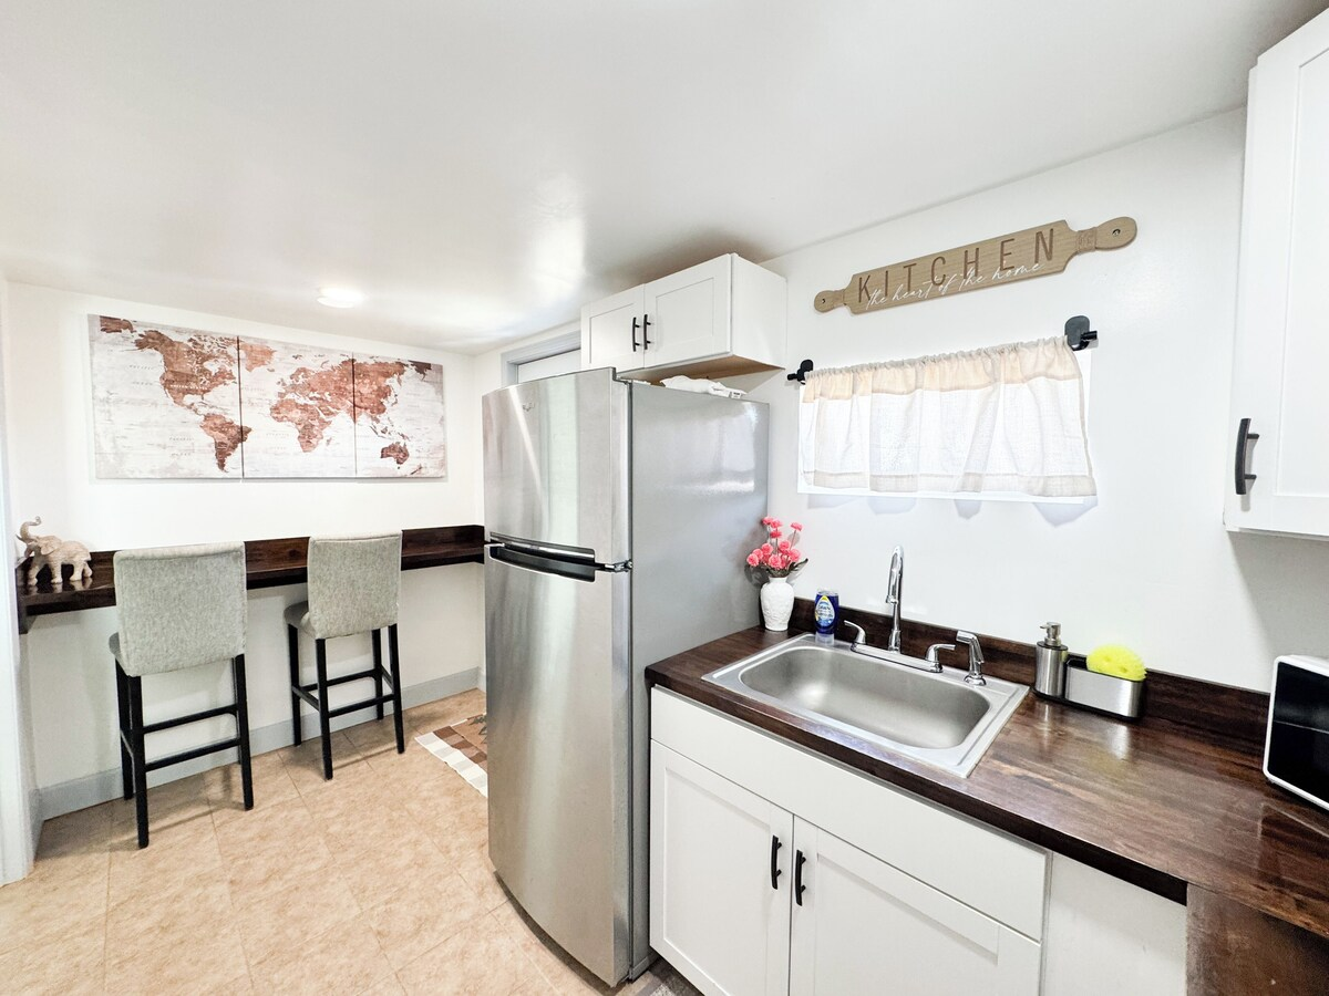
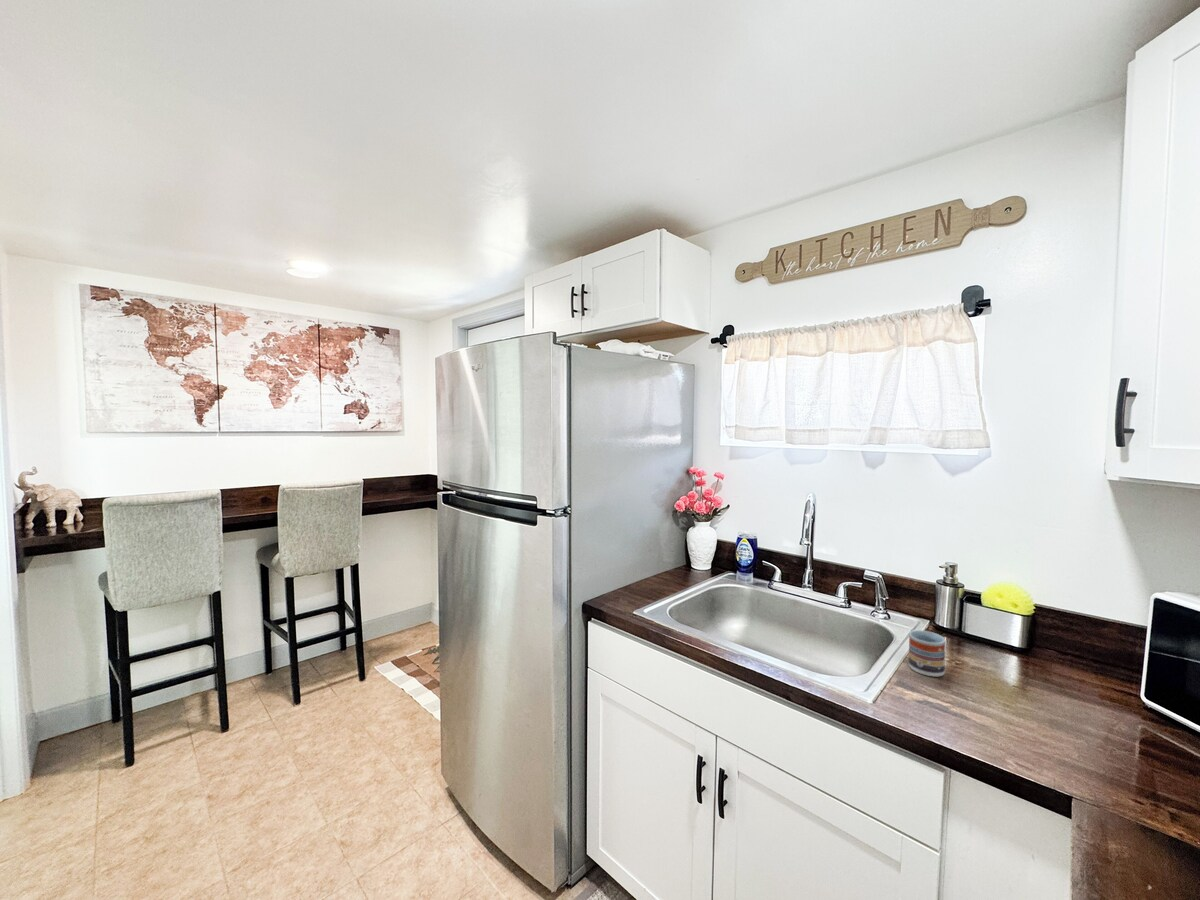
+ cup [908,629,947,678]
